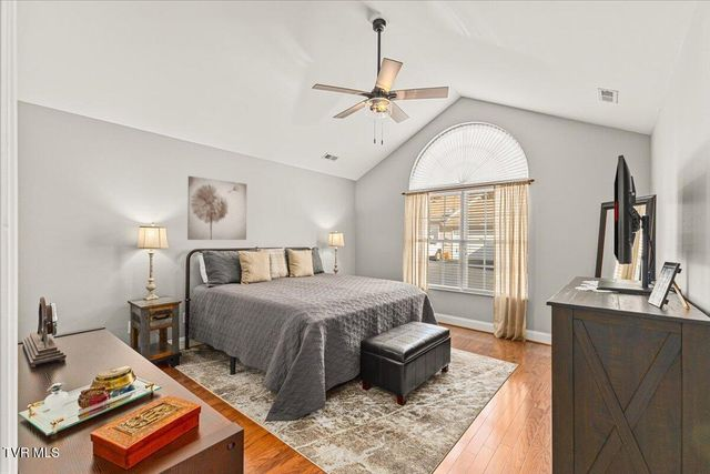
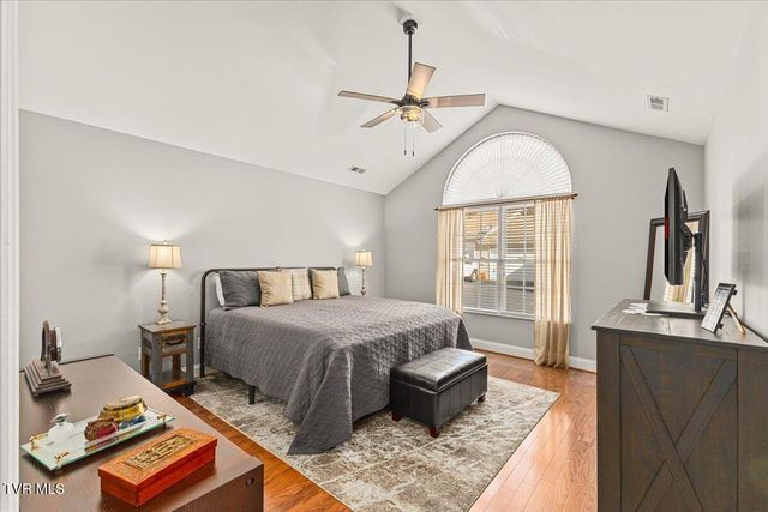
- wall art [186,175,247,241]
